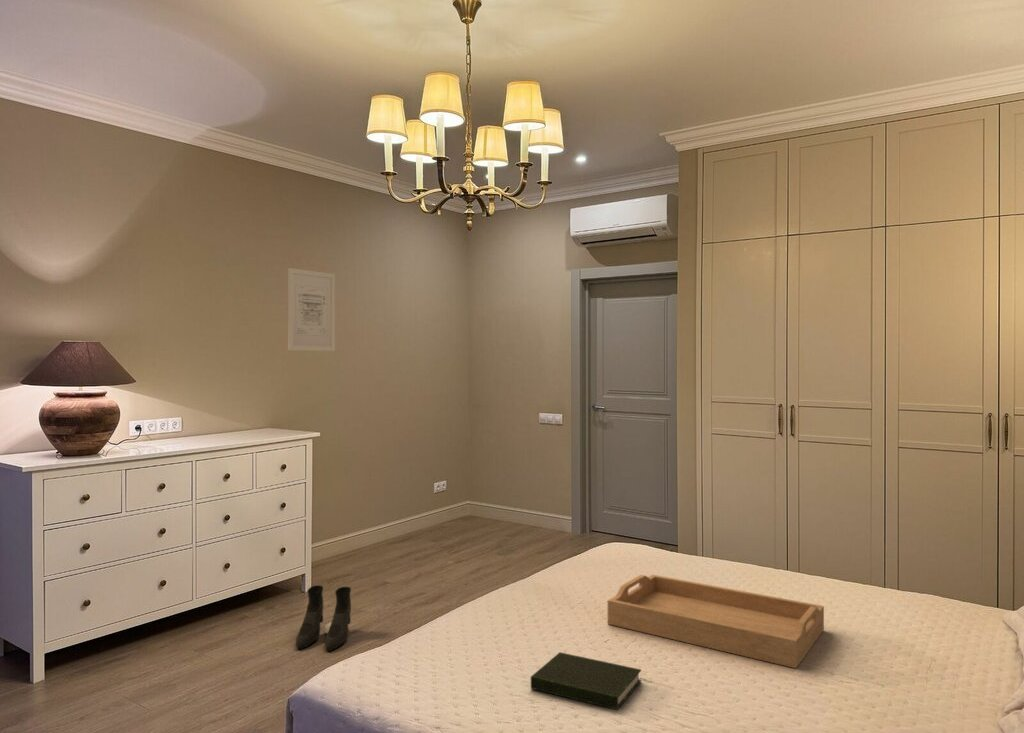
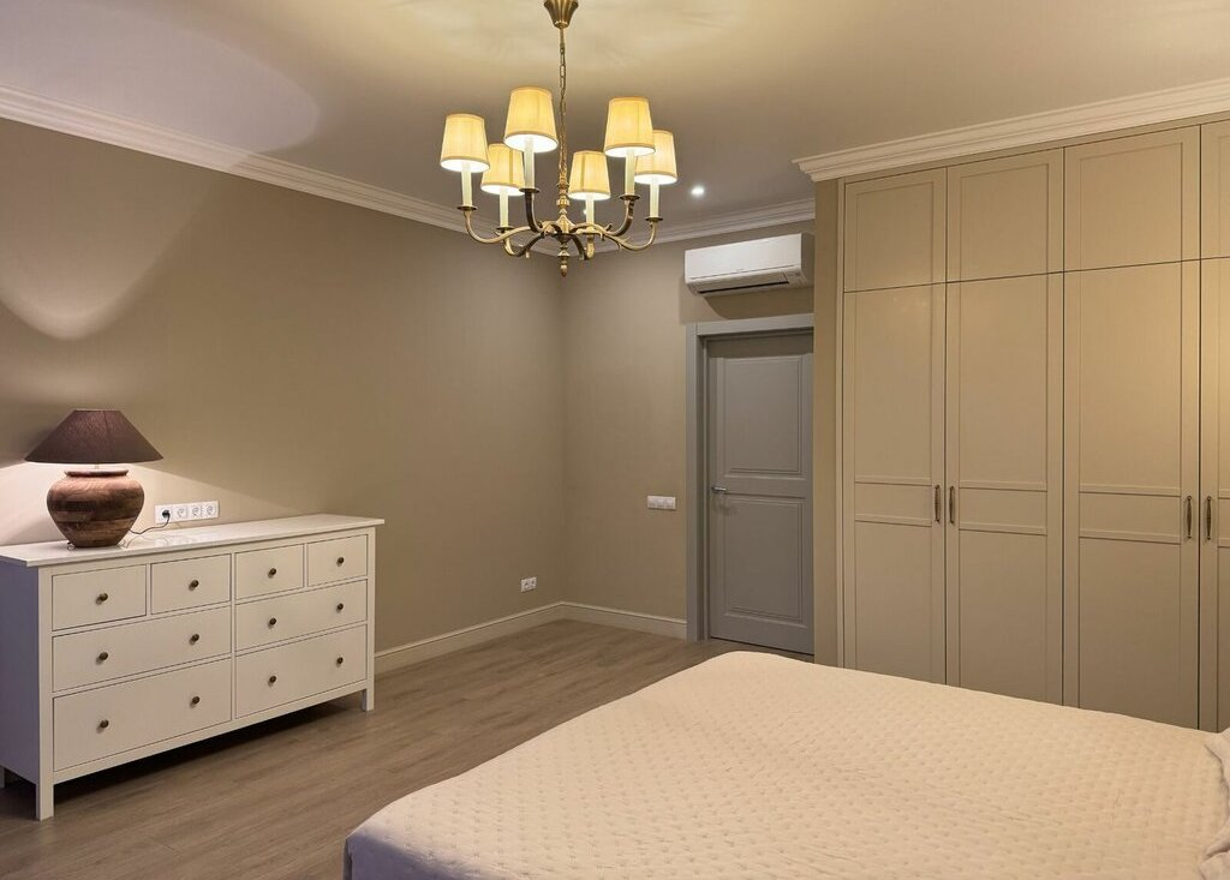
- book [530,651,642,711]
- boots [295,584,352,652]
- wall art [287,267,336,352]
- serving tray [607,574,825,669]
